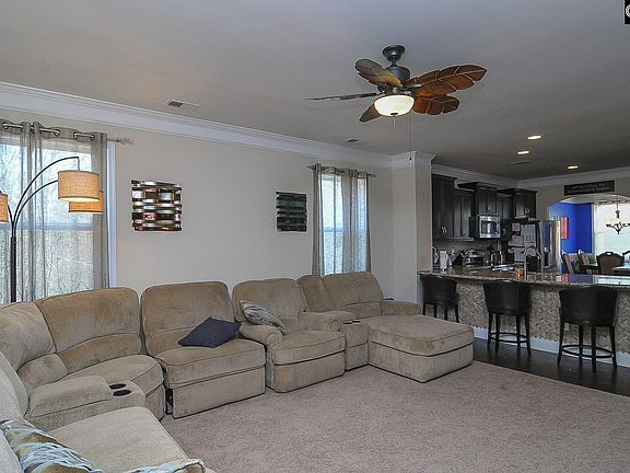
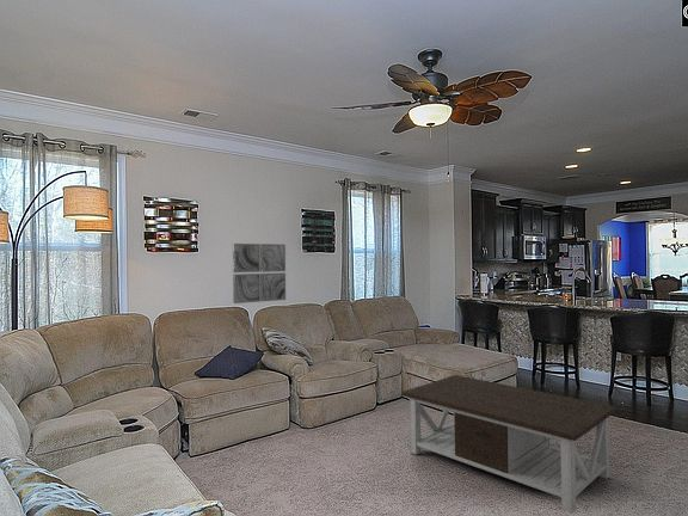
+ coffee table [401,374,618,514]
+ wall art [232,242,287,305]
